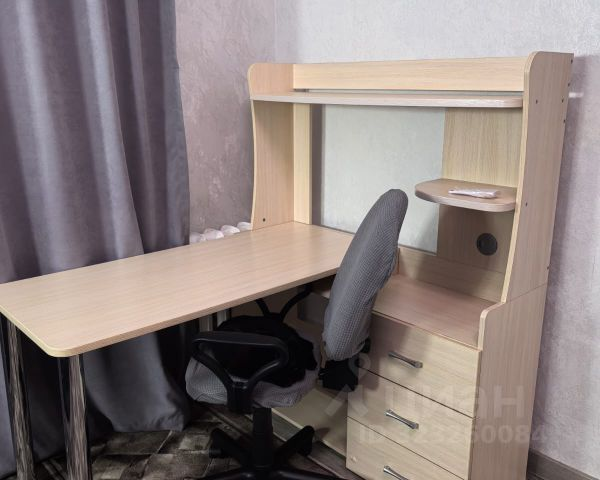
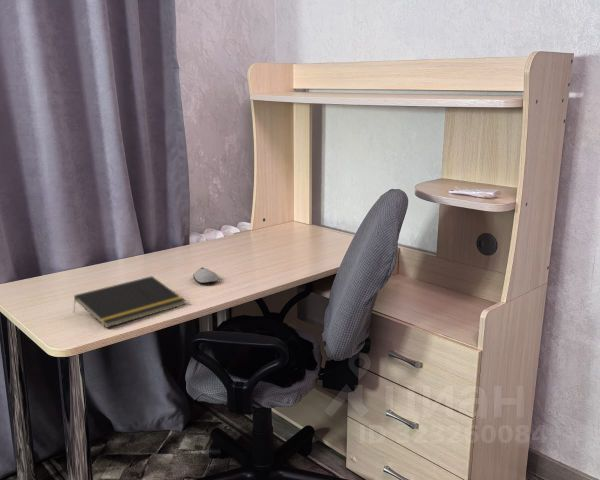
+ notepad [73,275,186,329]
+ computer mouse [192,267,220,285]
